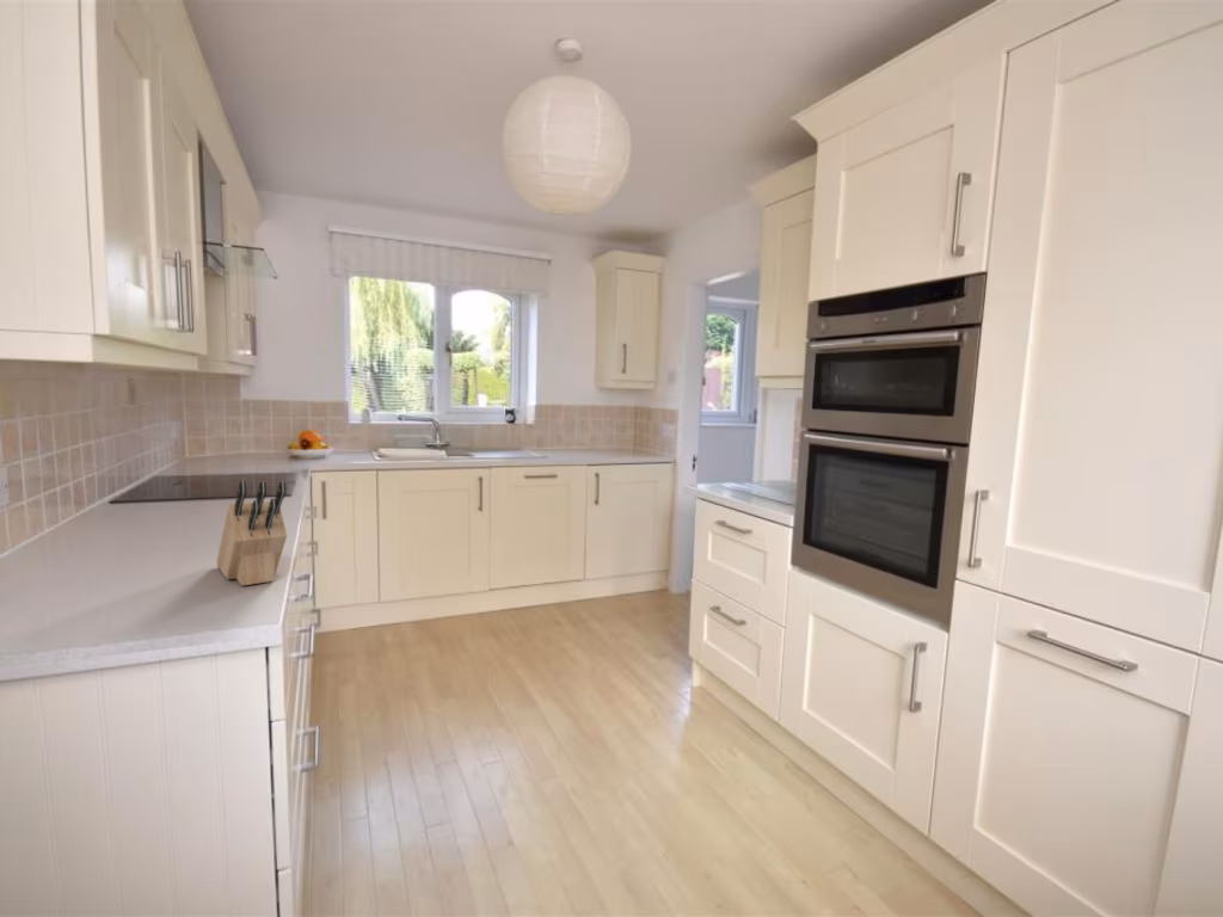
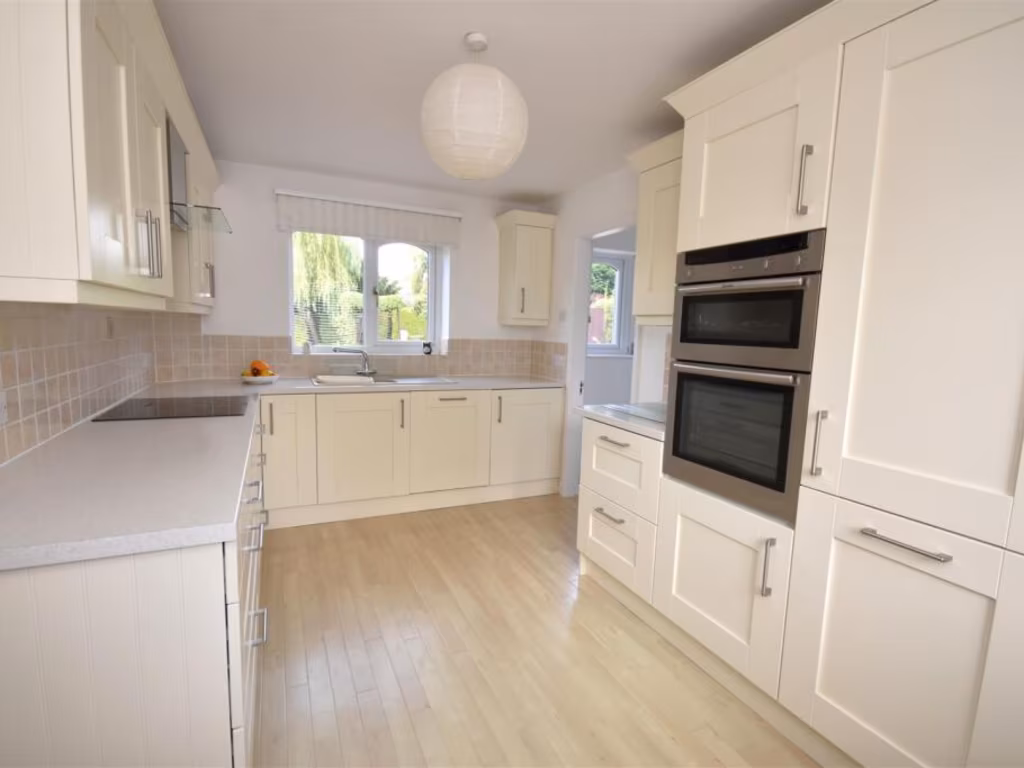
- knife block [215,480,288,587]
